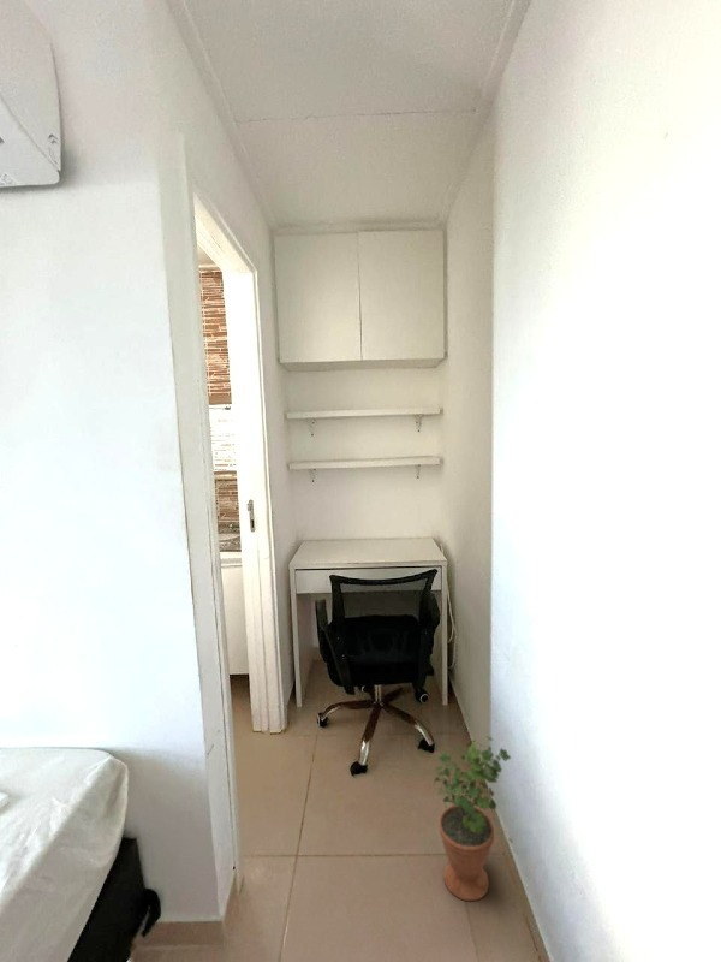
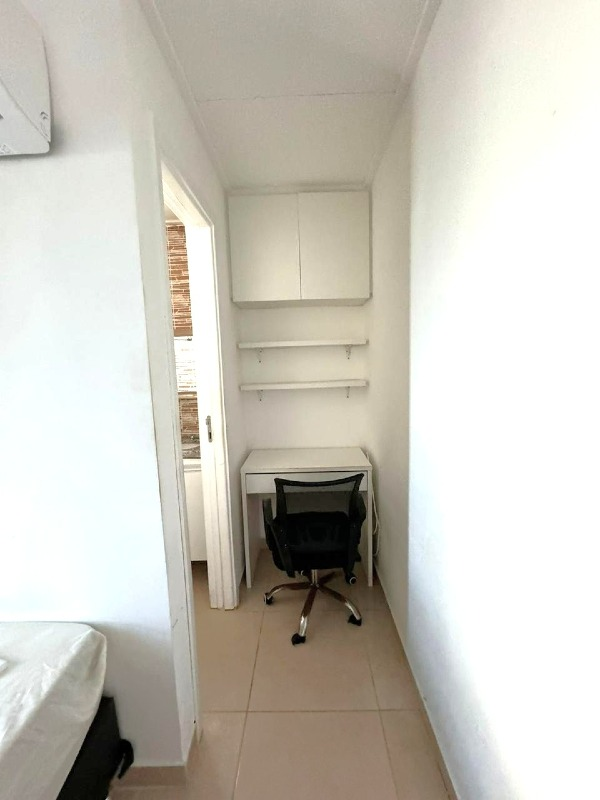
- potted plant [431,736,512,902]
